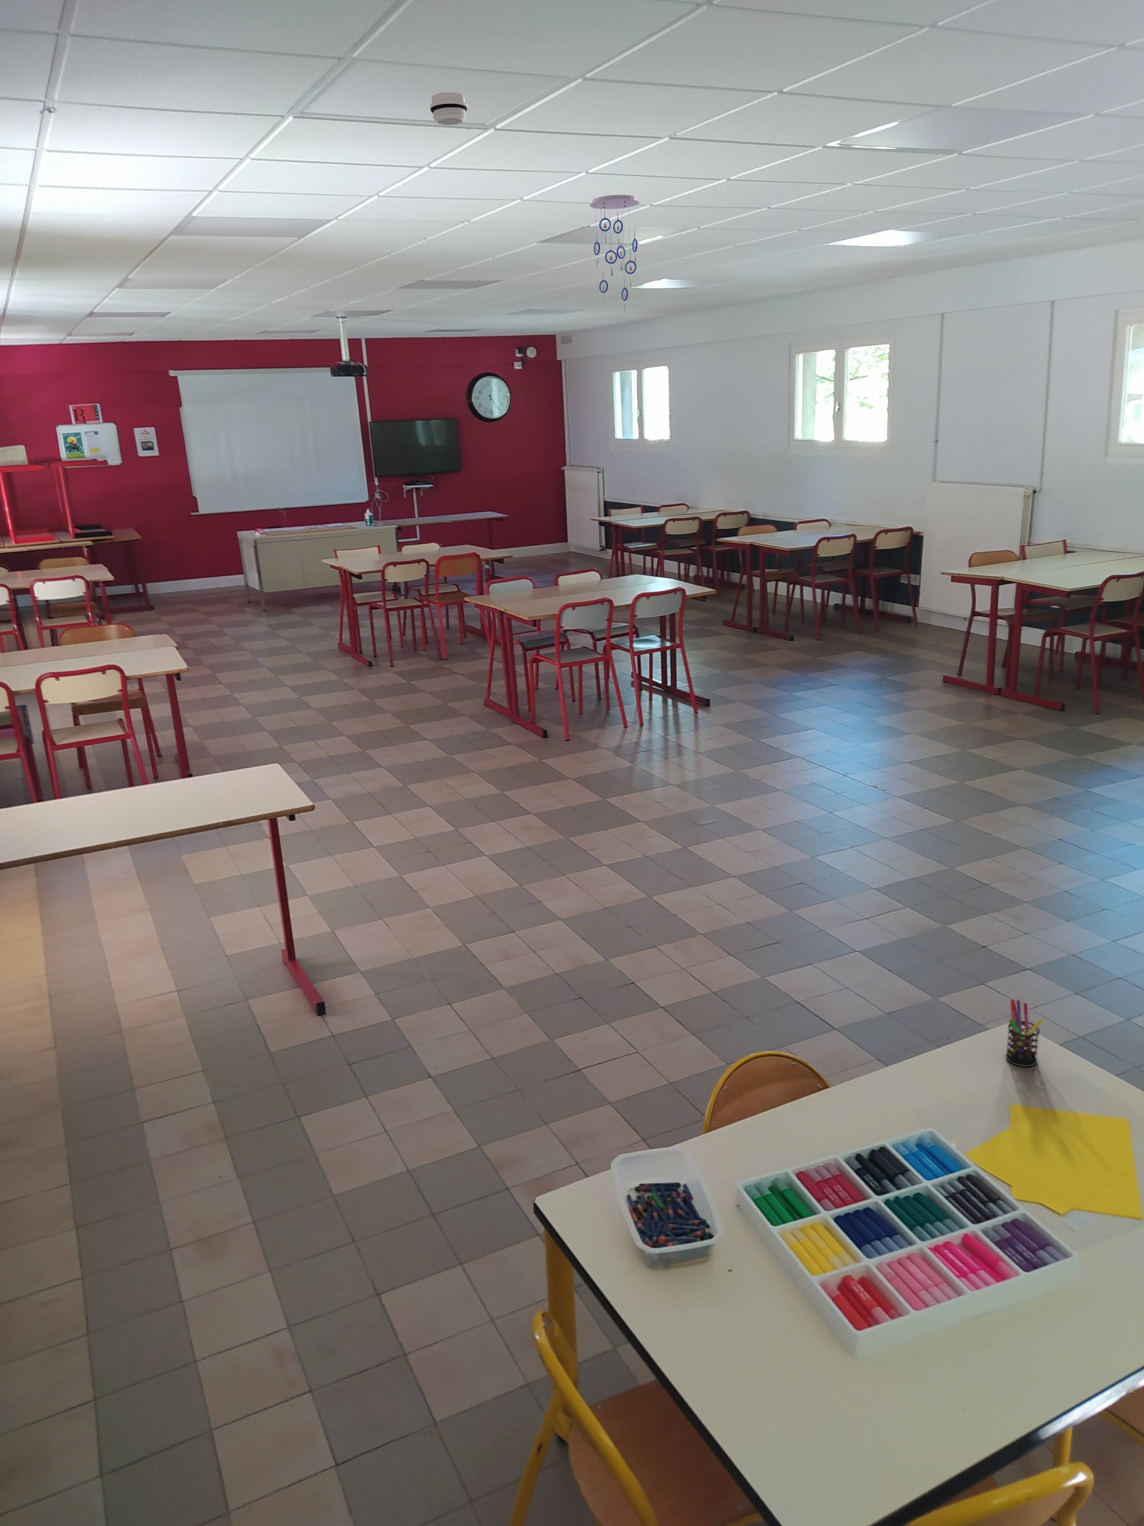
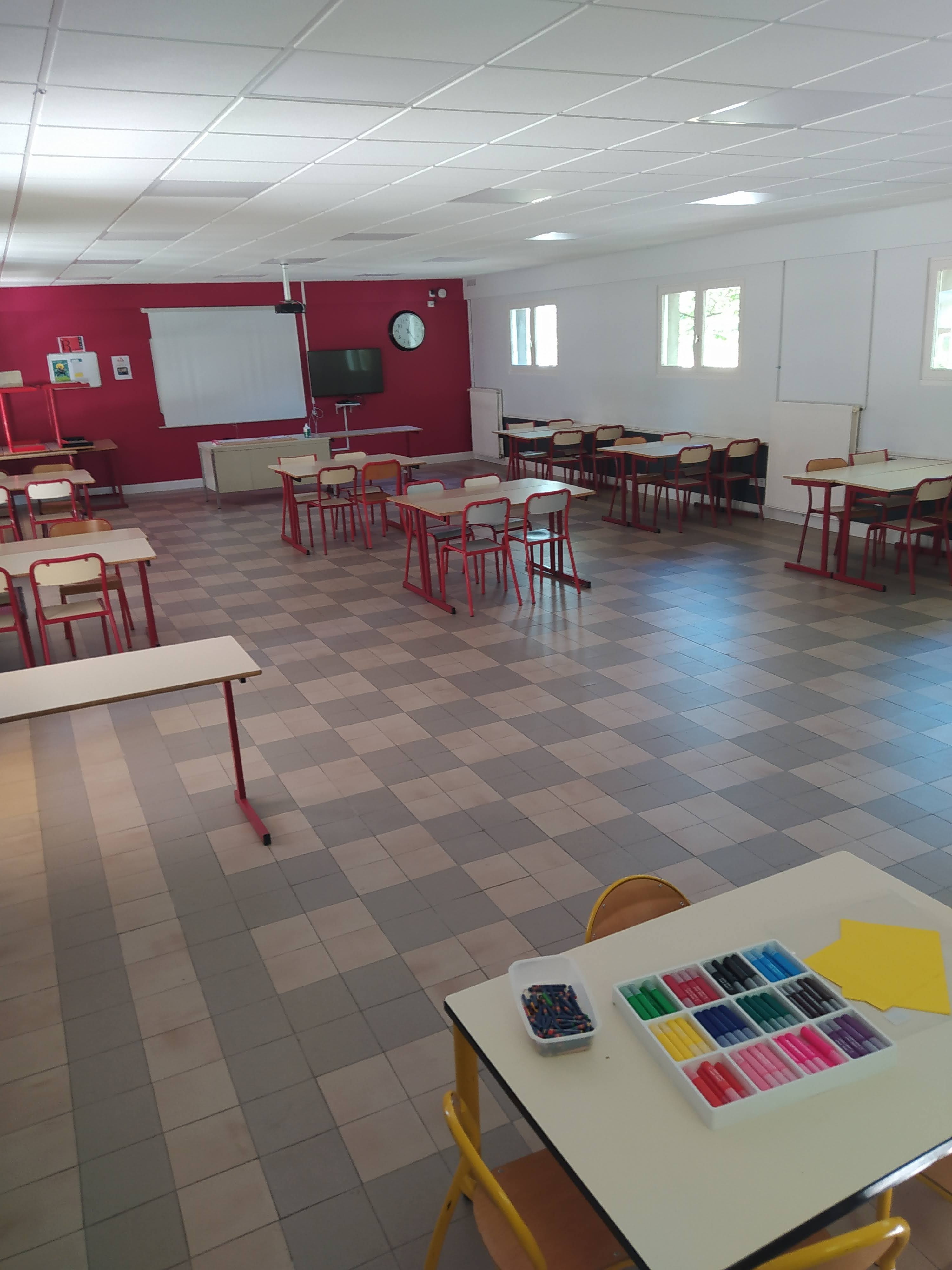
- pen holder [1005,999,1043,1067]
- ceiling mobile [590,195,639,314]
- smoke detector [429,93,467,125]
